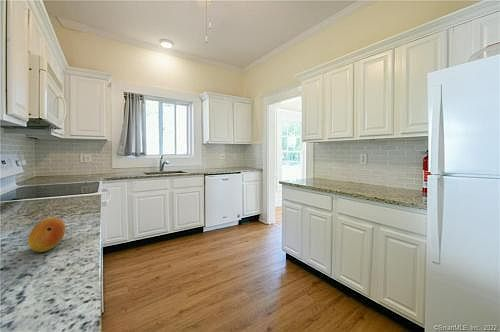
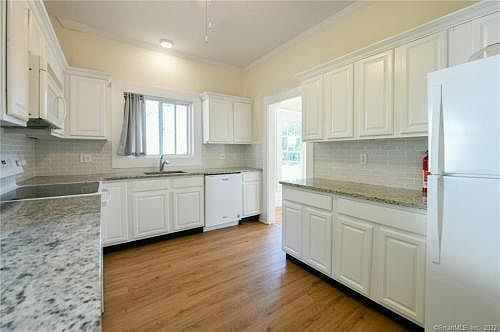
- fruit [27,216,67,253]
